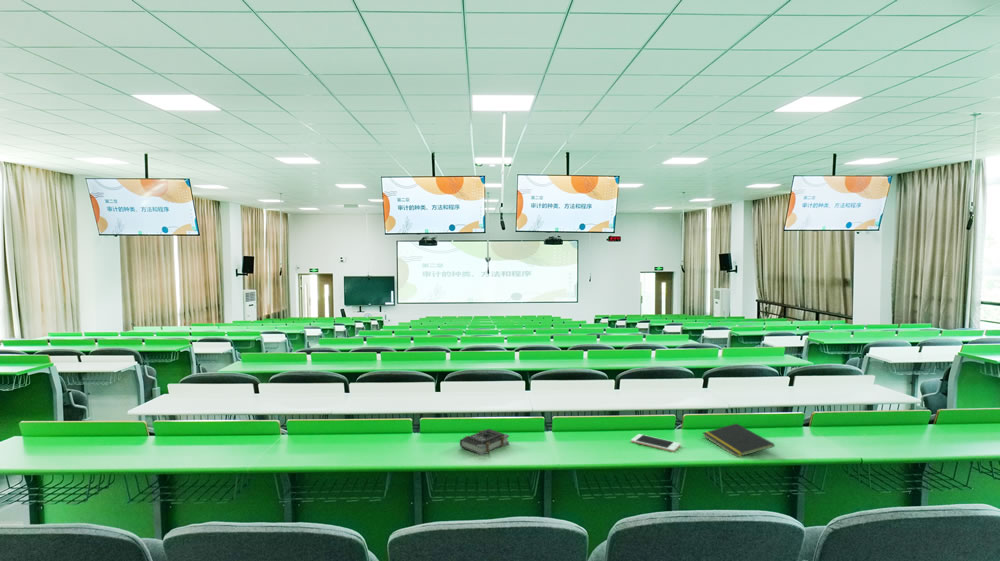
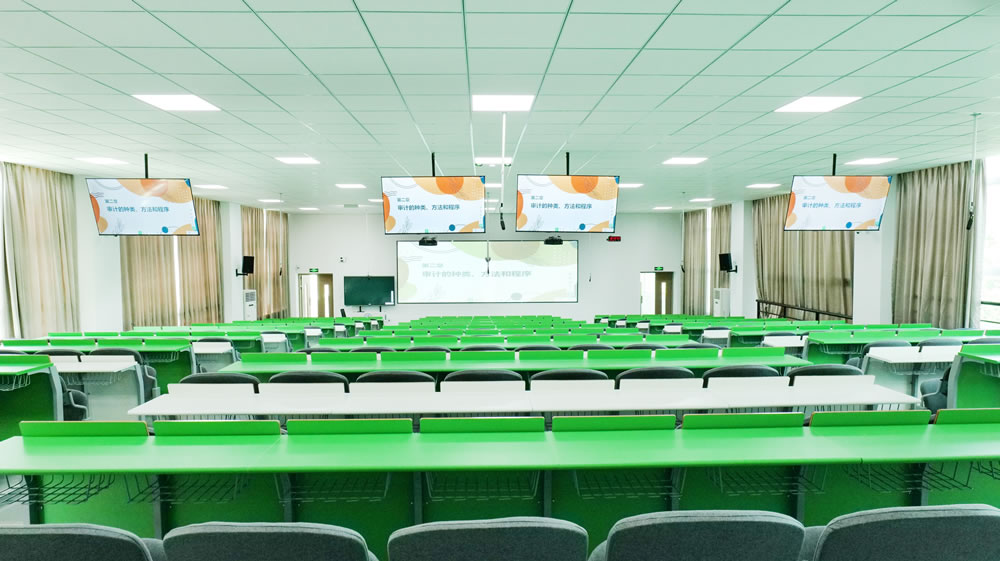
- book [459,428,510,457]
- cell phone [630,433,682,453]
- notepad [702,422,775,458]
